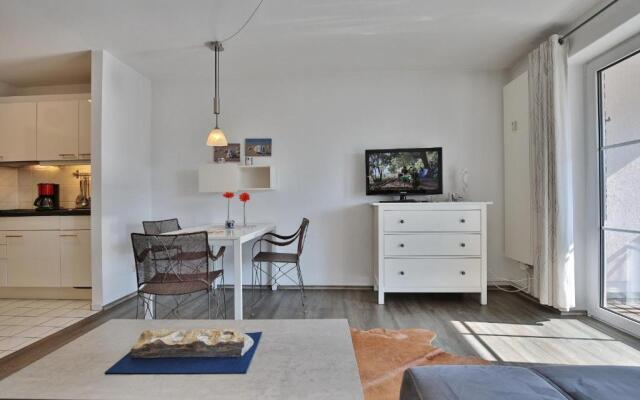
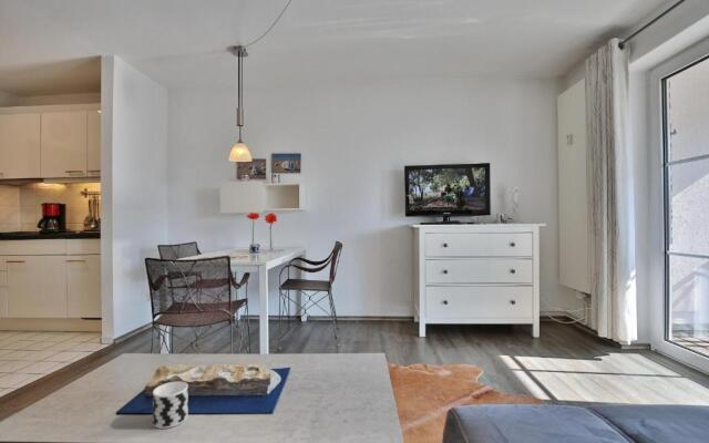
+ cup [152,381,189,430]
